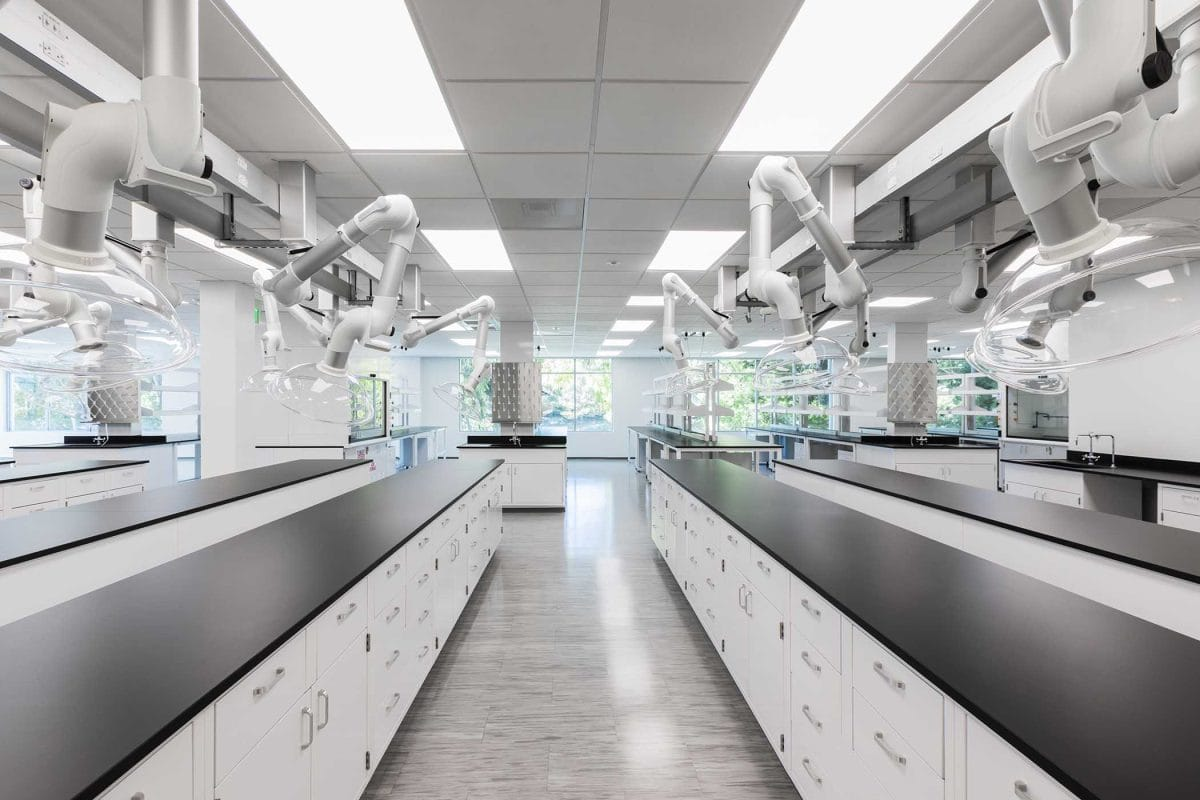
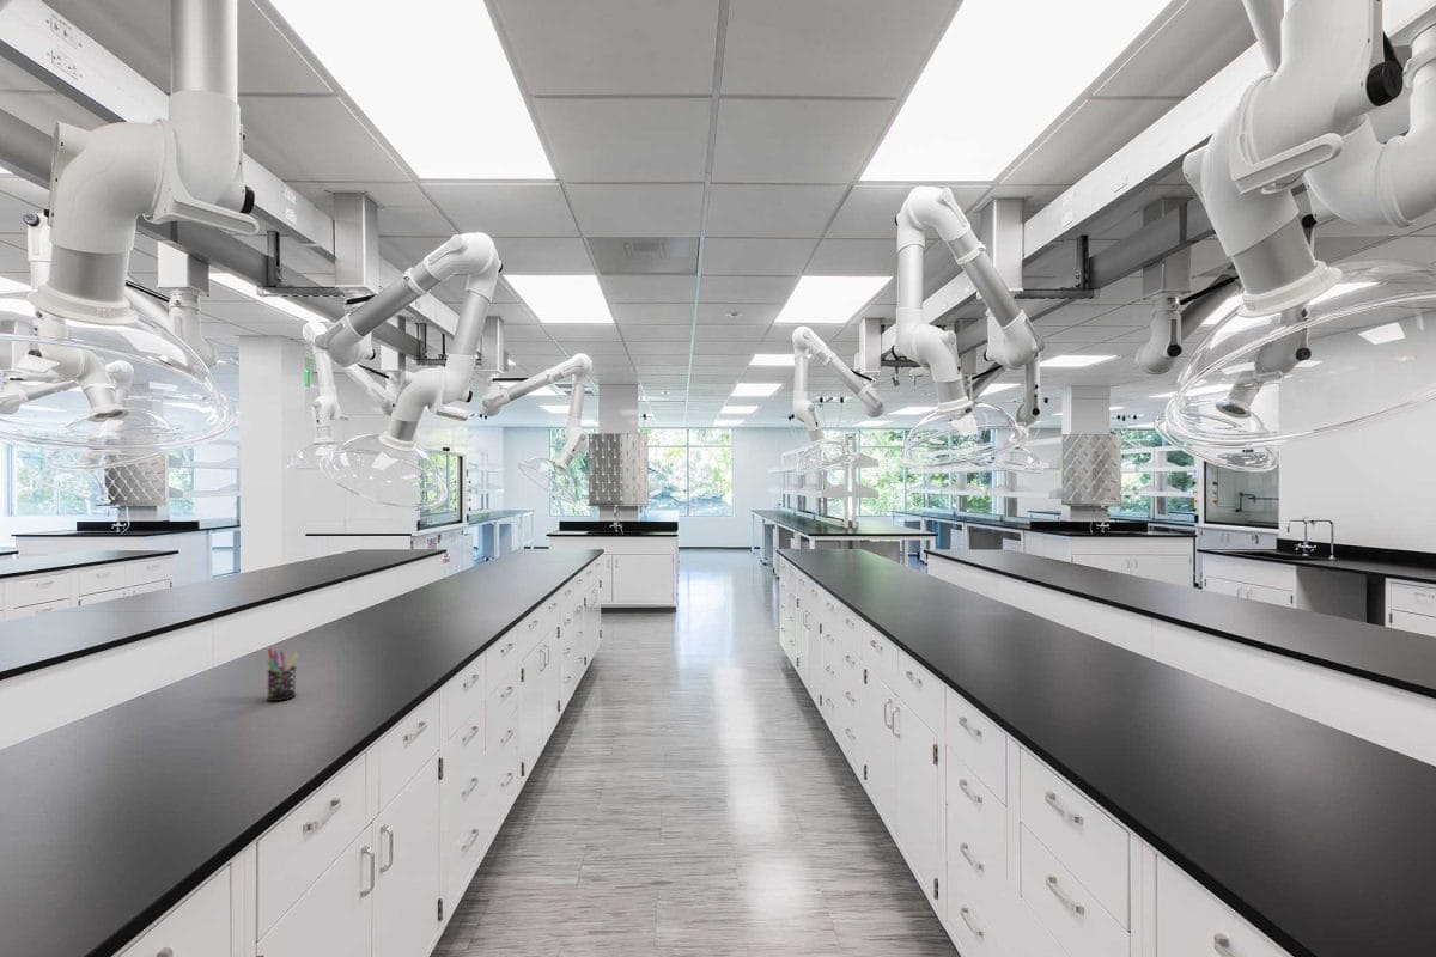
+ pen holder [266,647,299,702]
